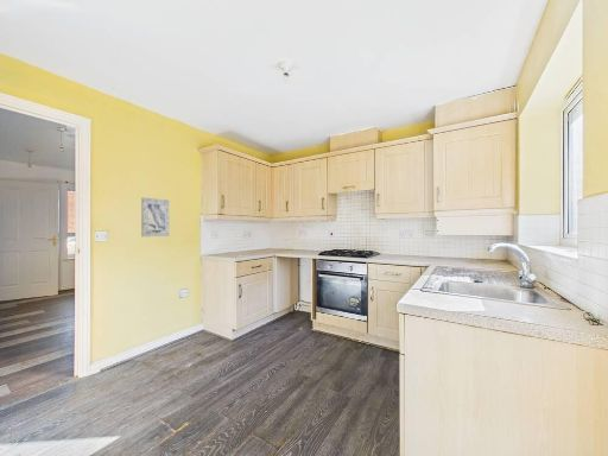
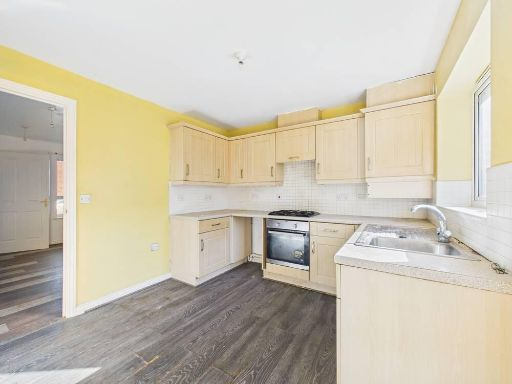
- wall art [140,196,171,238]
